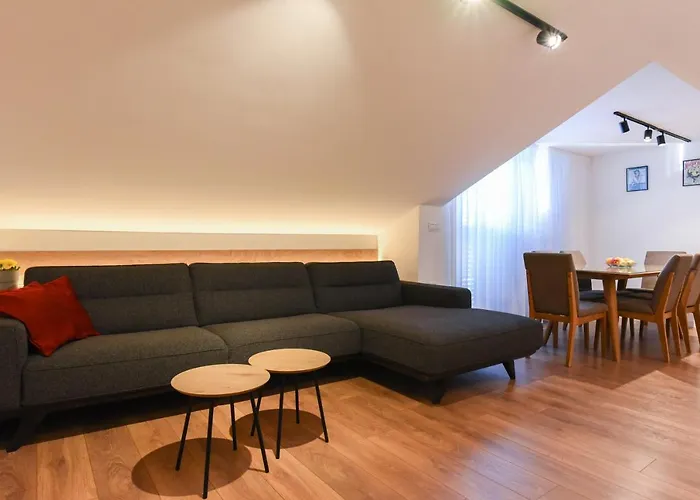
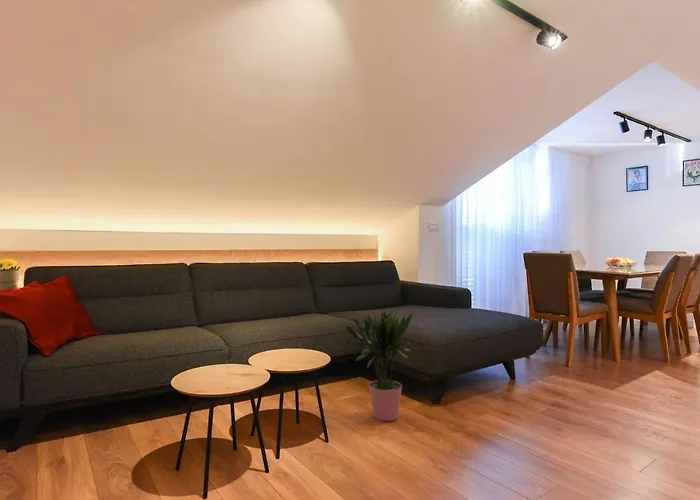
+ potted plant [344,308,414,422]
